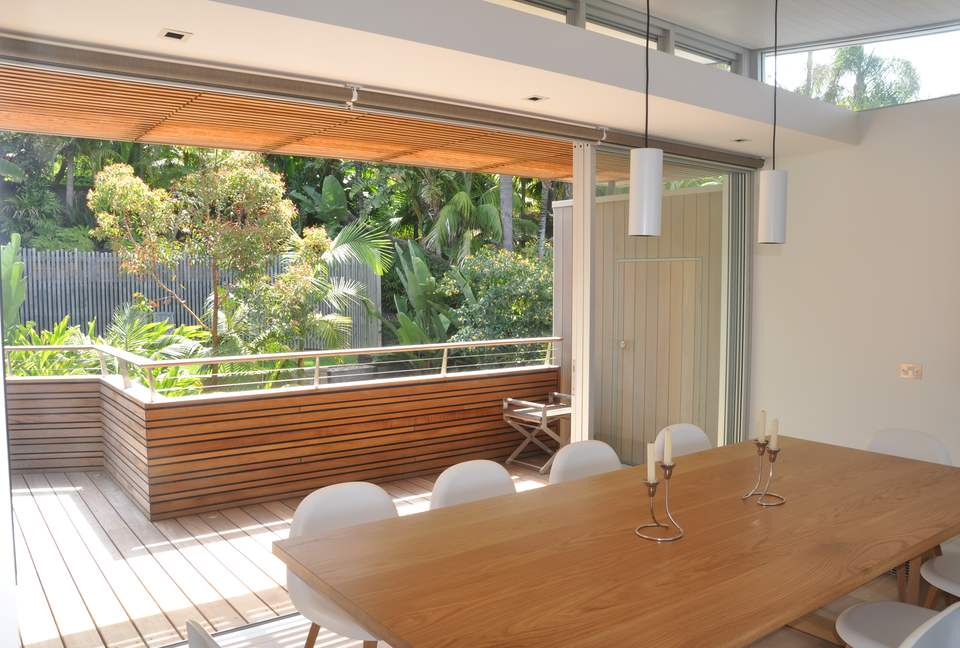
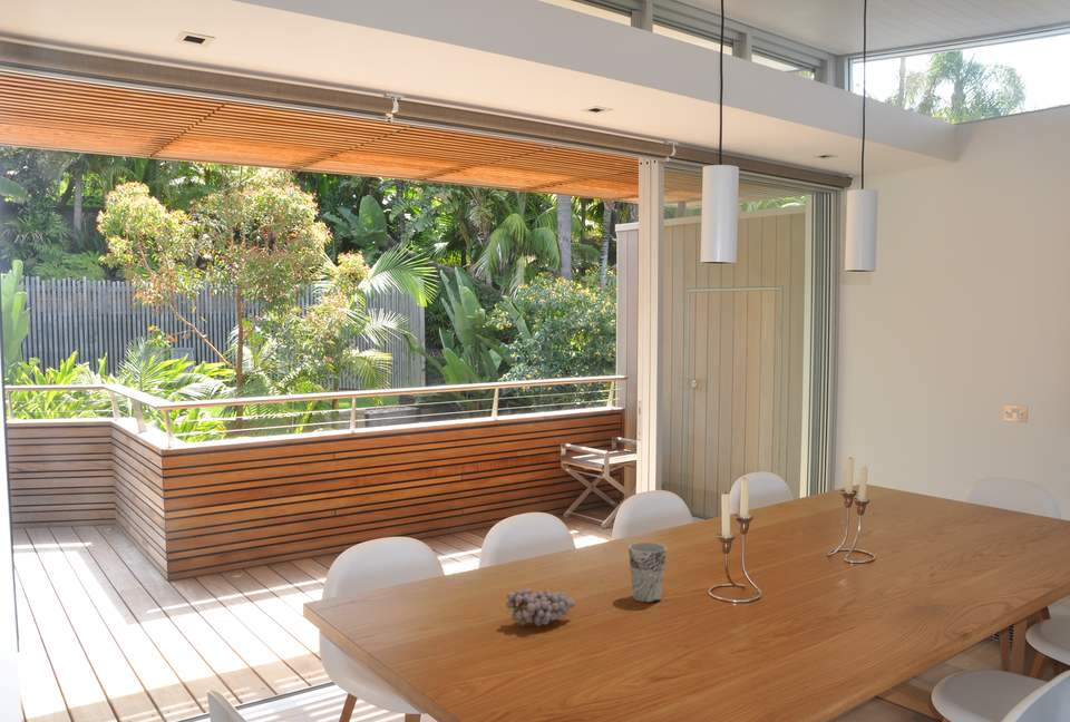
+ cup [628,542,668,604]
+ fruit [505,587,576,627]
